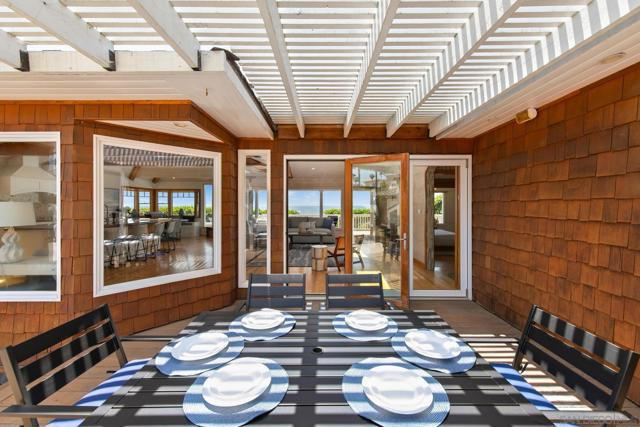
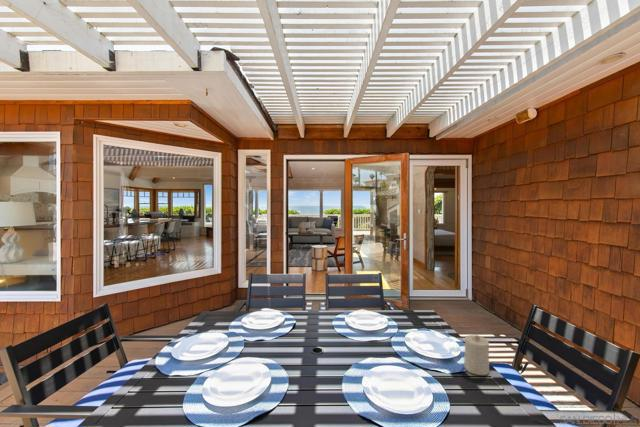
+ candle [463,334,490,376]
